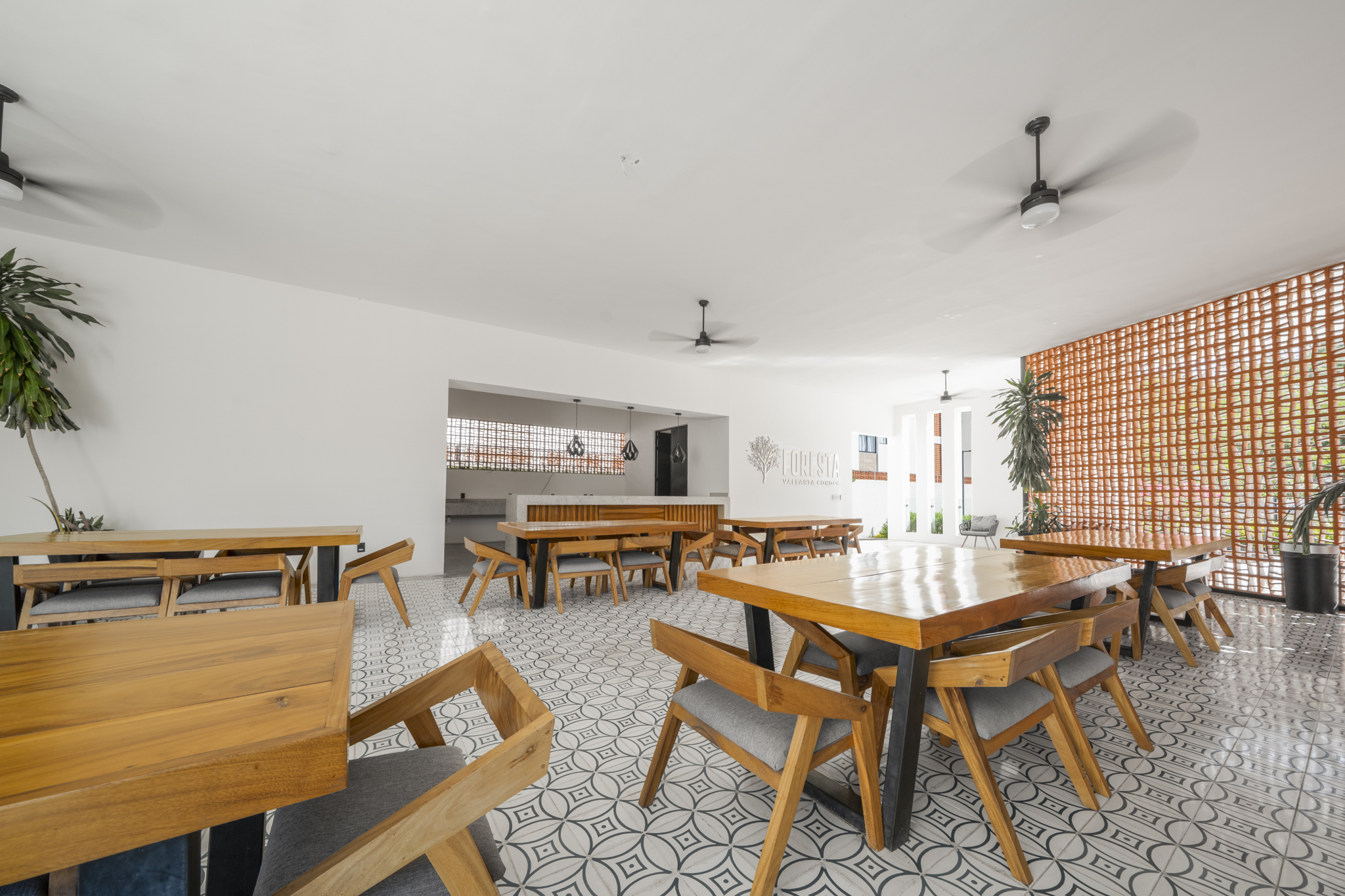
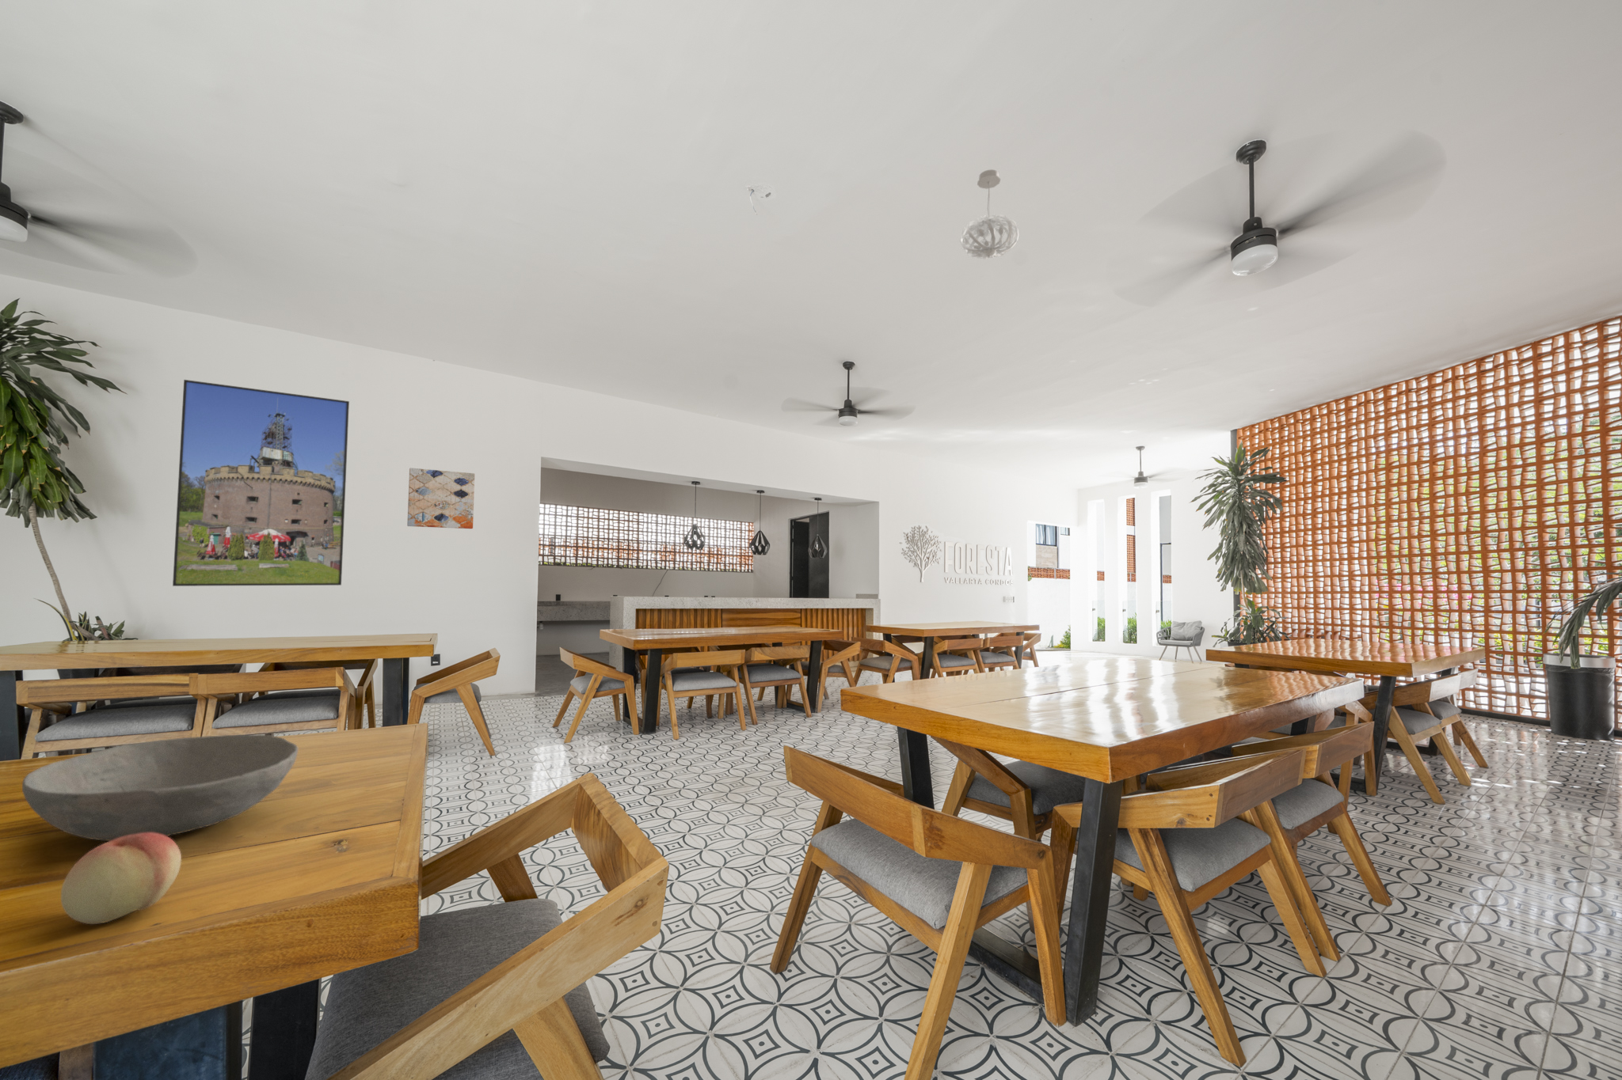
+ fruit [60,833,182,925]
+ bowl [22,733,299,841]
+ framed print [172,378,350,587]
+ wall art [406,468,475,529]
+ pendant light [959,169,1019,260]
